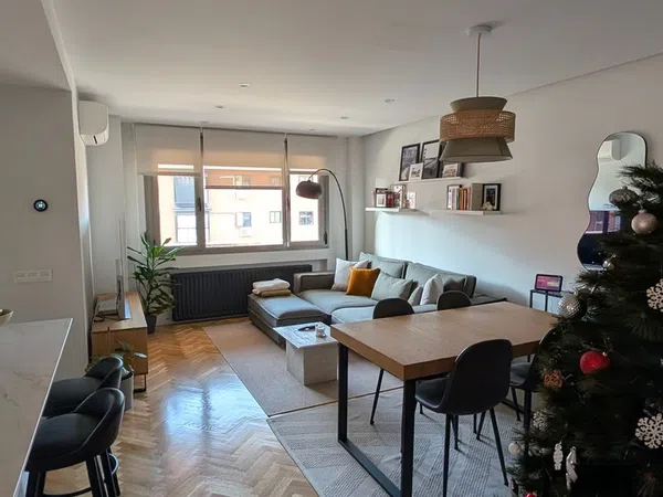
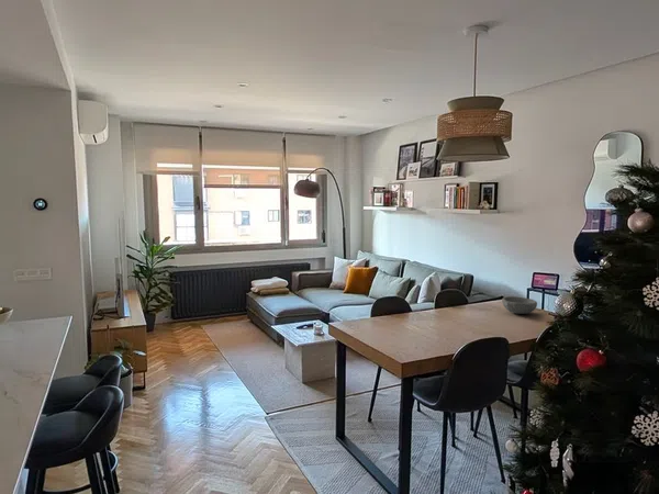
+ bowl [501,295,538,315]
